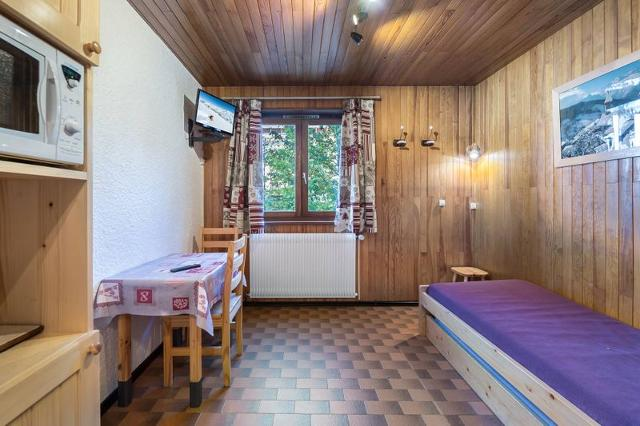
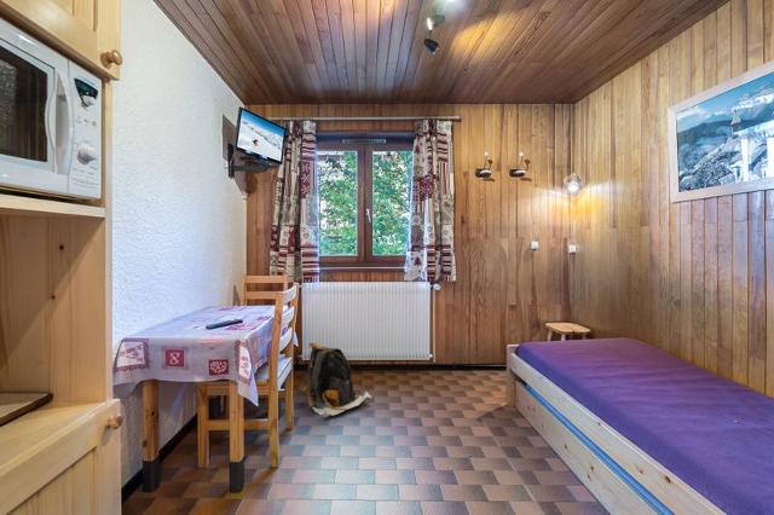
+ backpack [302,342,372,418]
